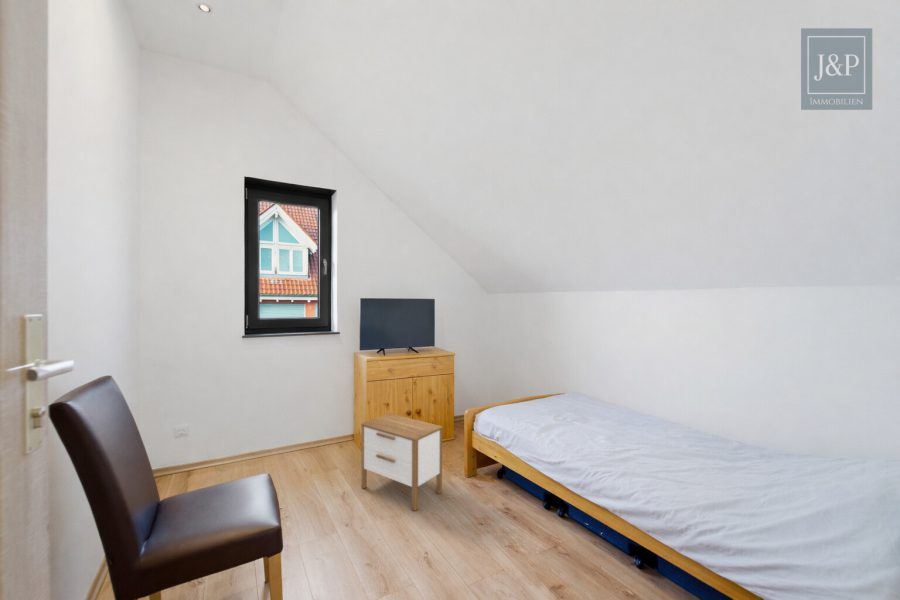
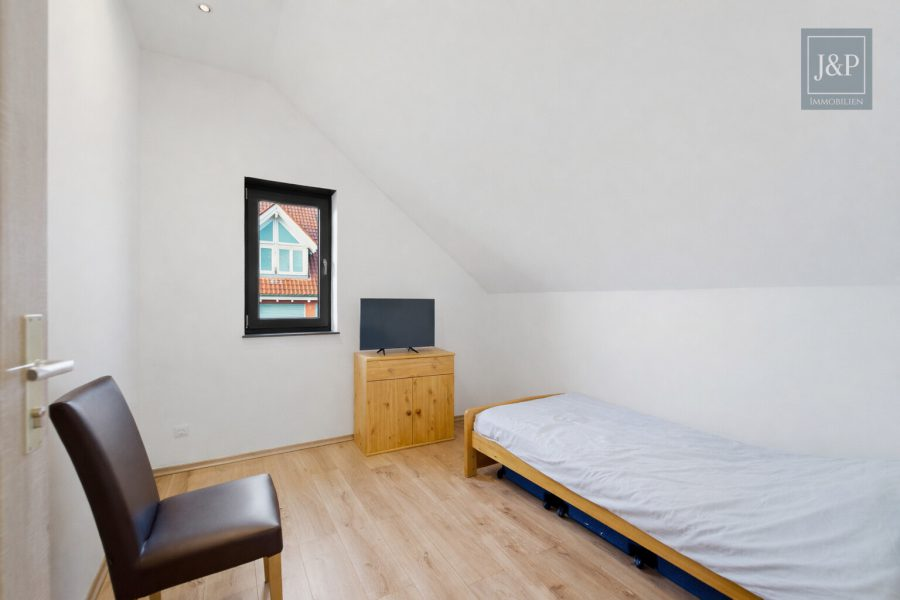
- nightstand [360,413,444,512]
